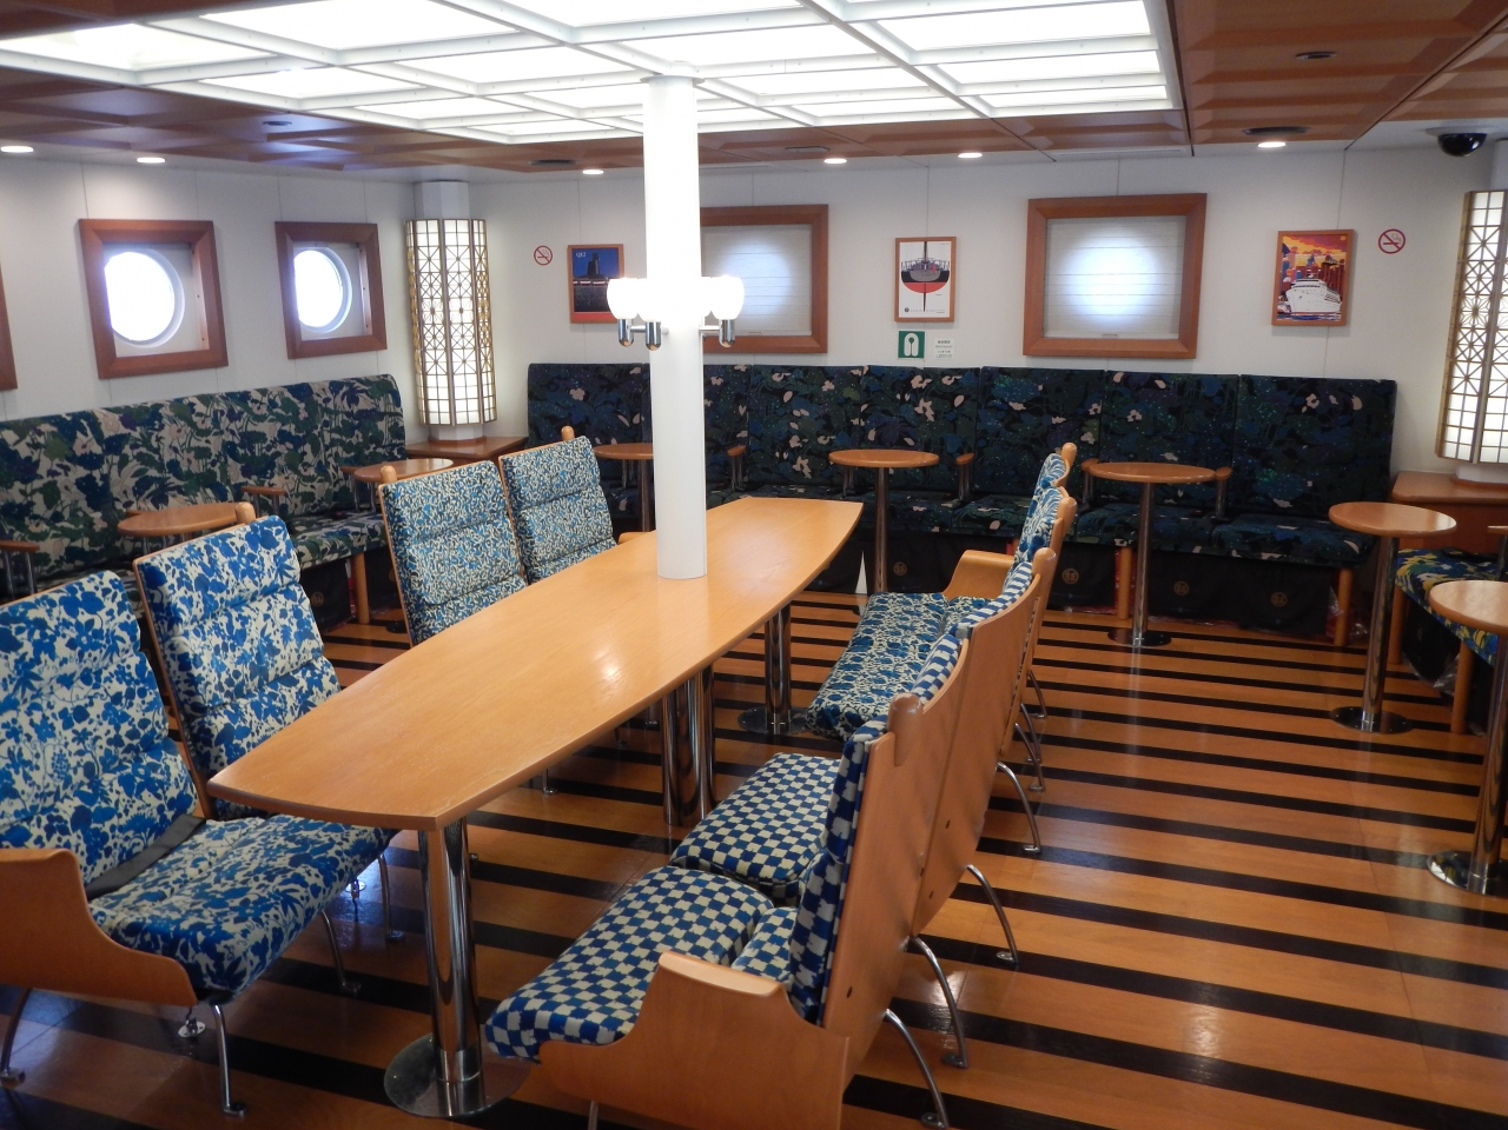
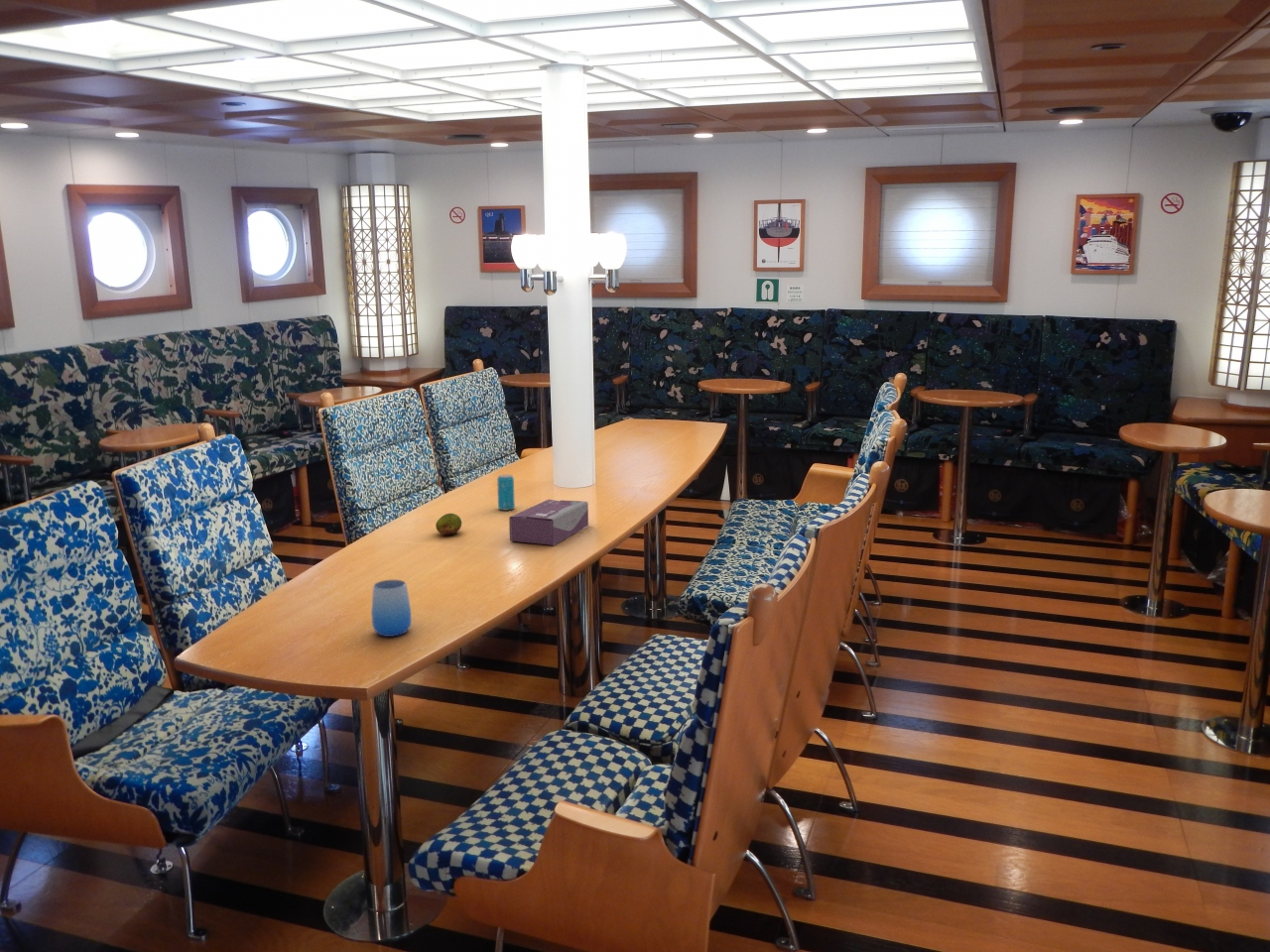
+ cup [370,579,413,638]
+ tissue box [508,499,589,546]
+ beverage can [496,473,516,512]
+ fruit [435,513,462,535]
